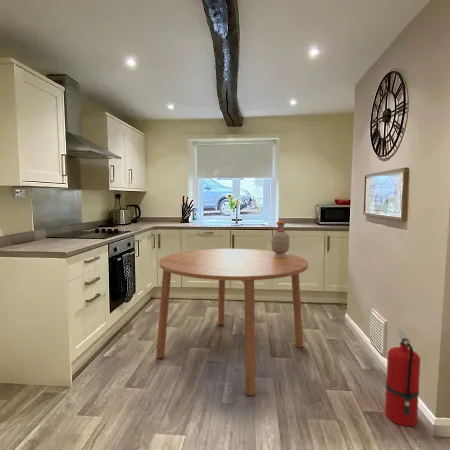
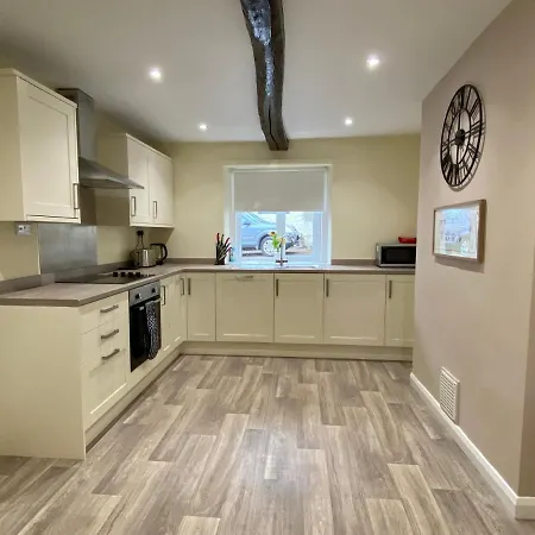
- fire extinguisher [384,328,421,427]
- bottle [270,221,290,257]
- dining table [155,248,309,396]
